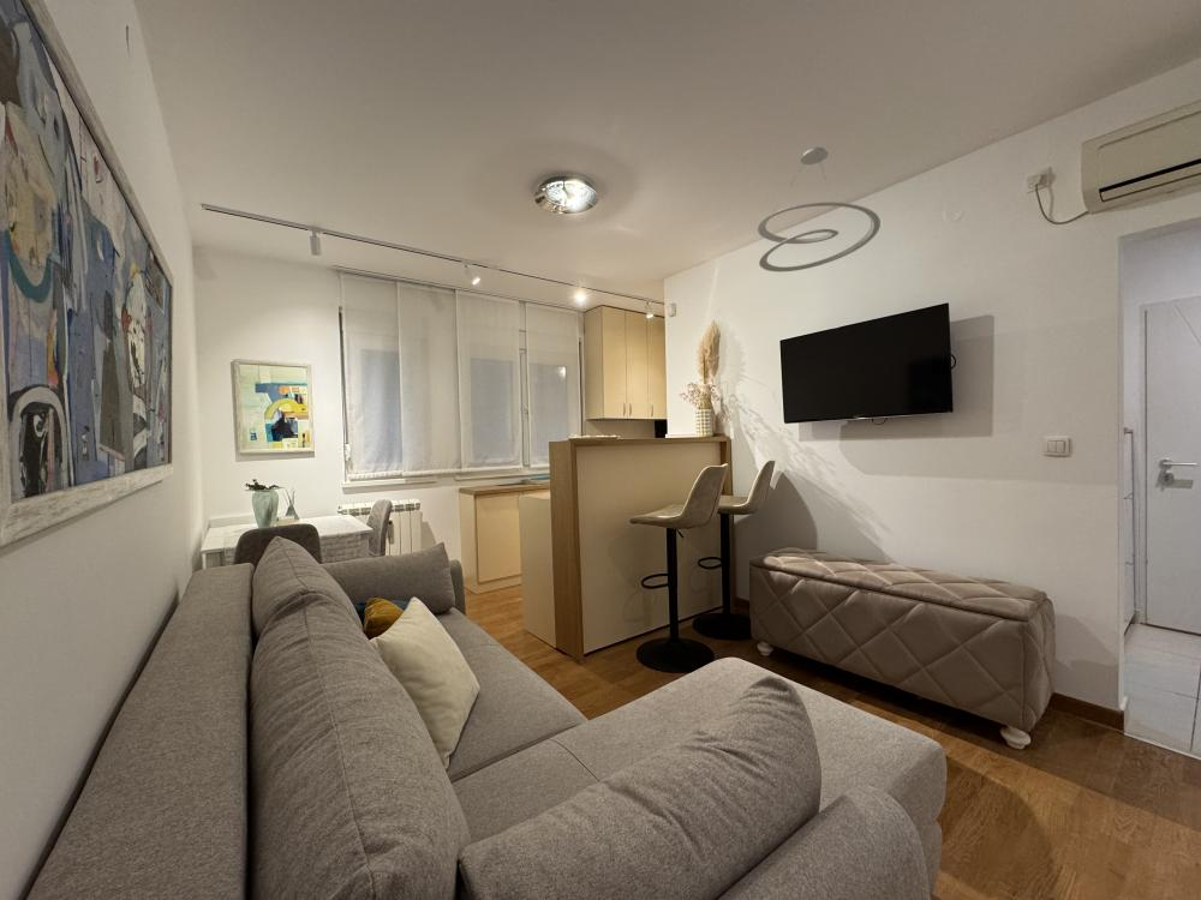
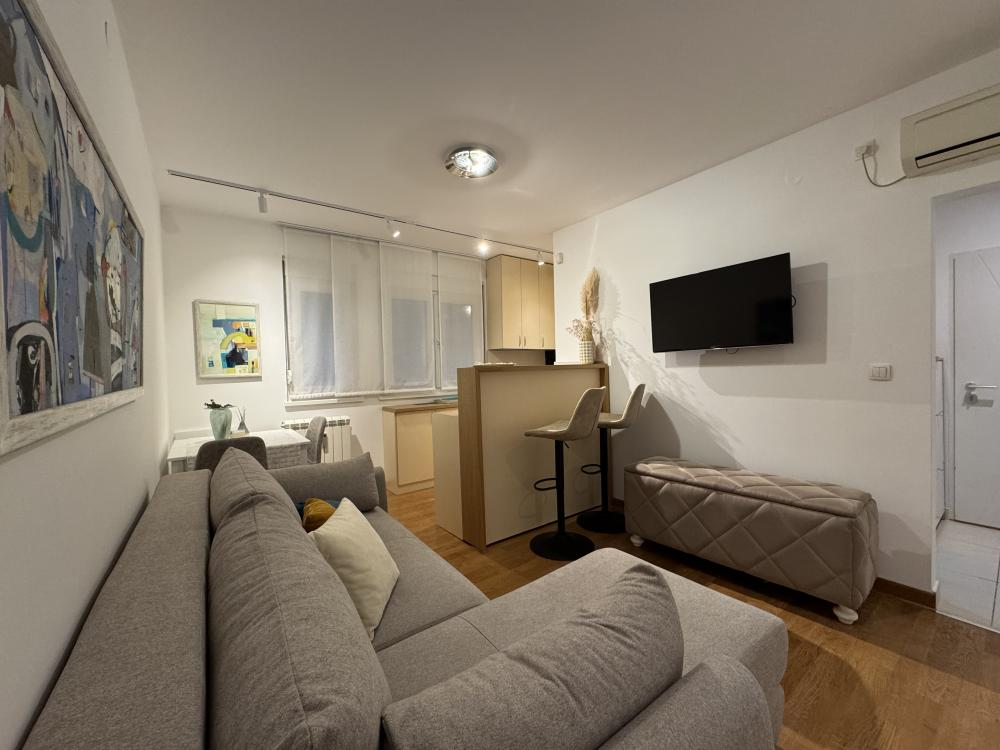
- ceiling light fixture [757,146,882,272]
